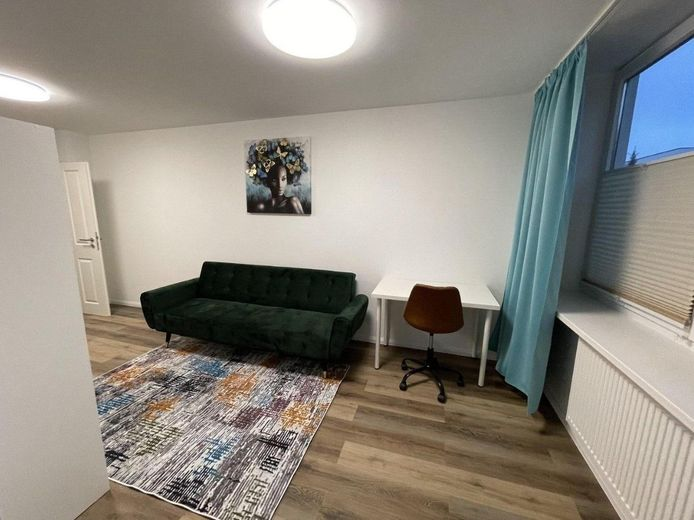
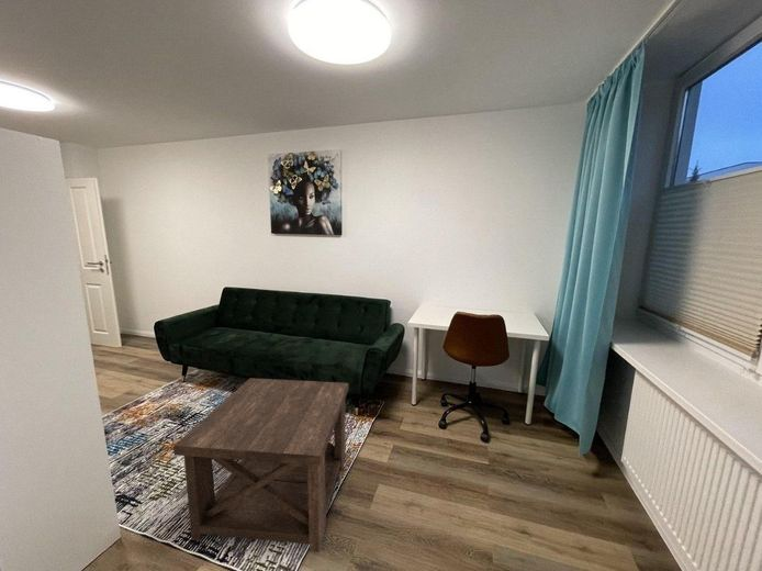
+ side table [172,377,350,553]
